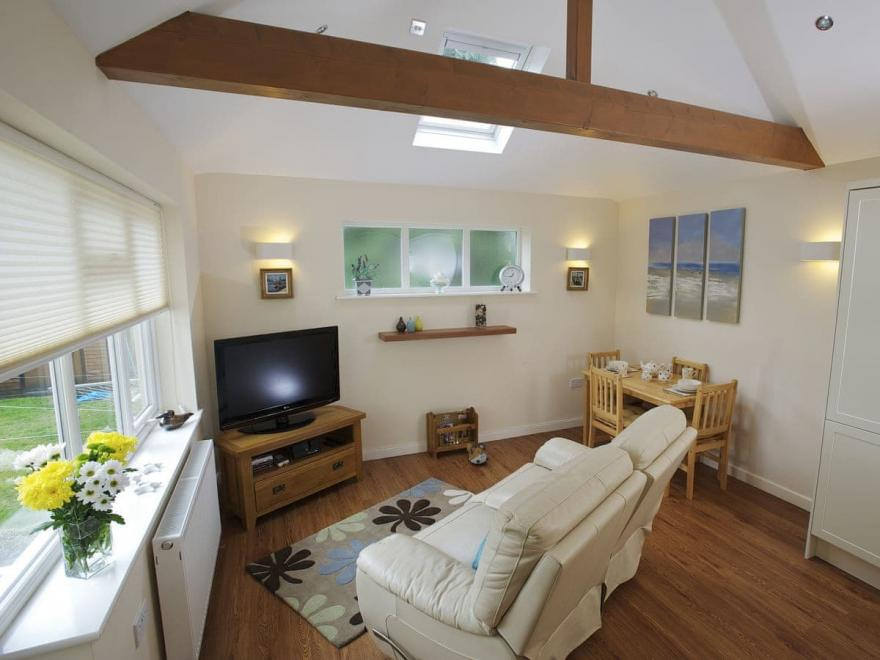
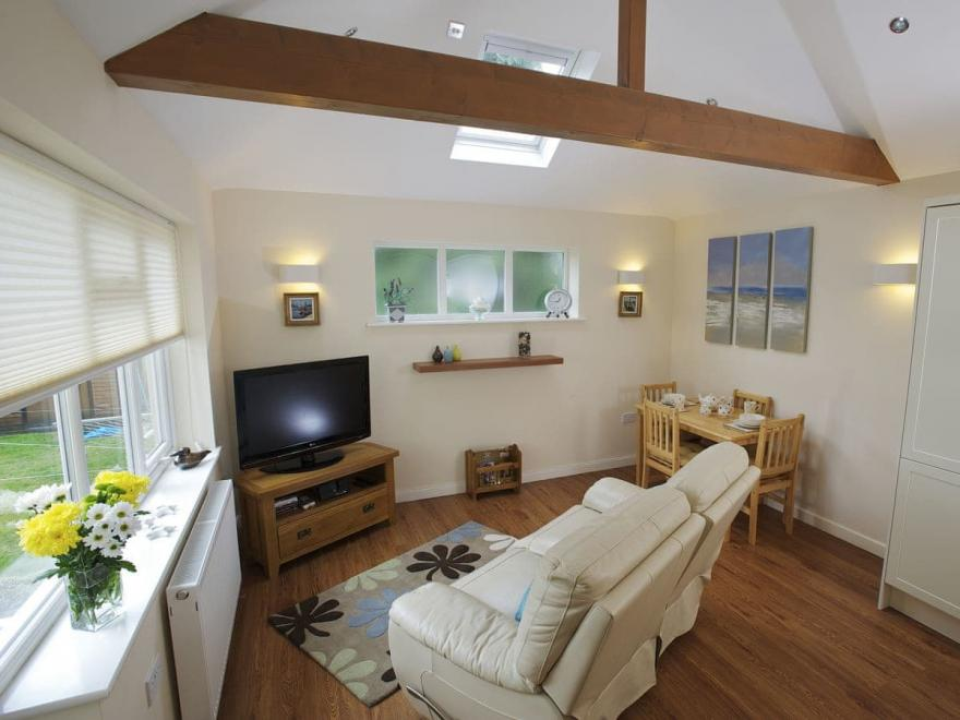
- plush toy [466,442,490,465]
